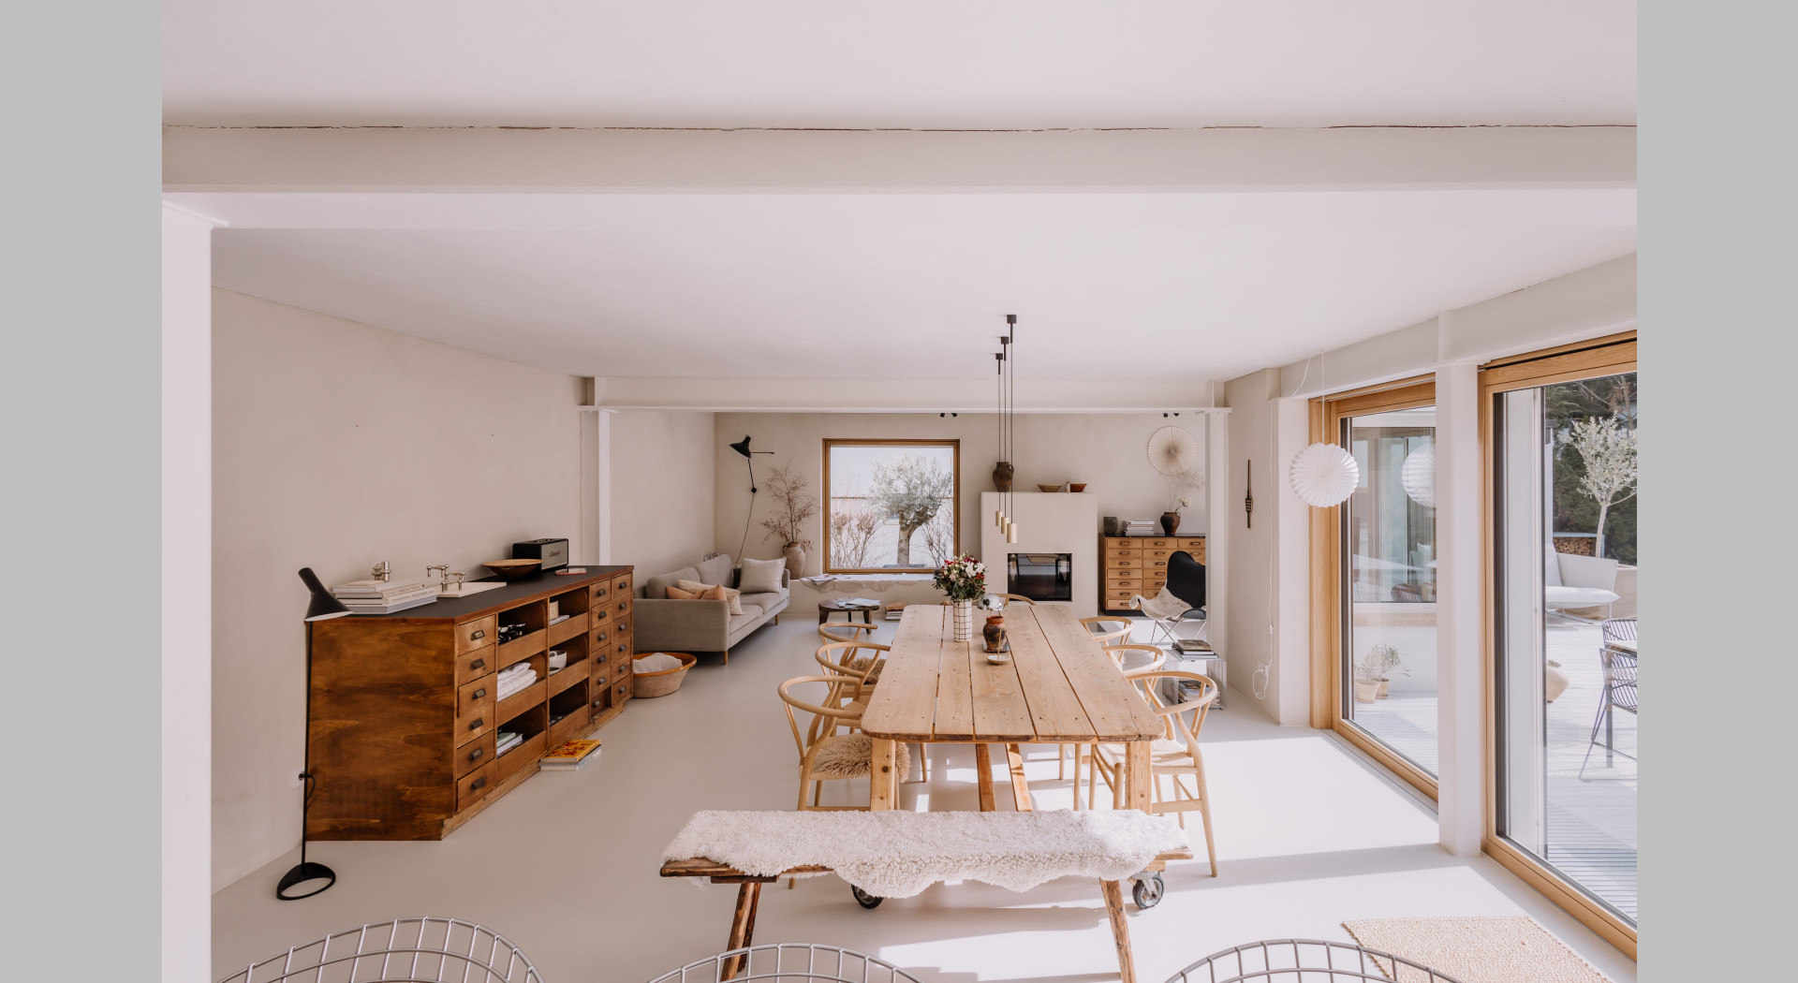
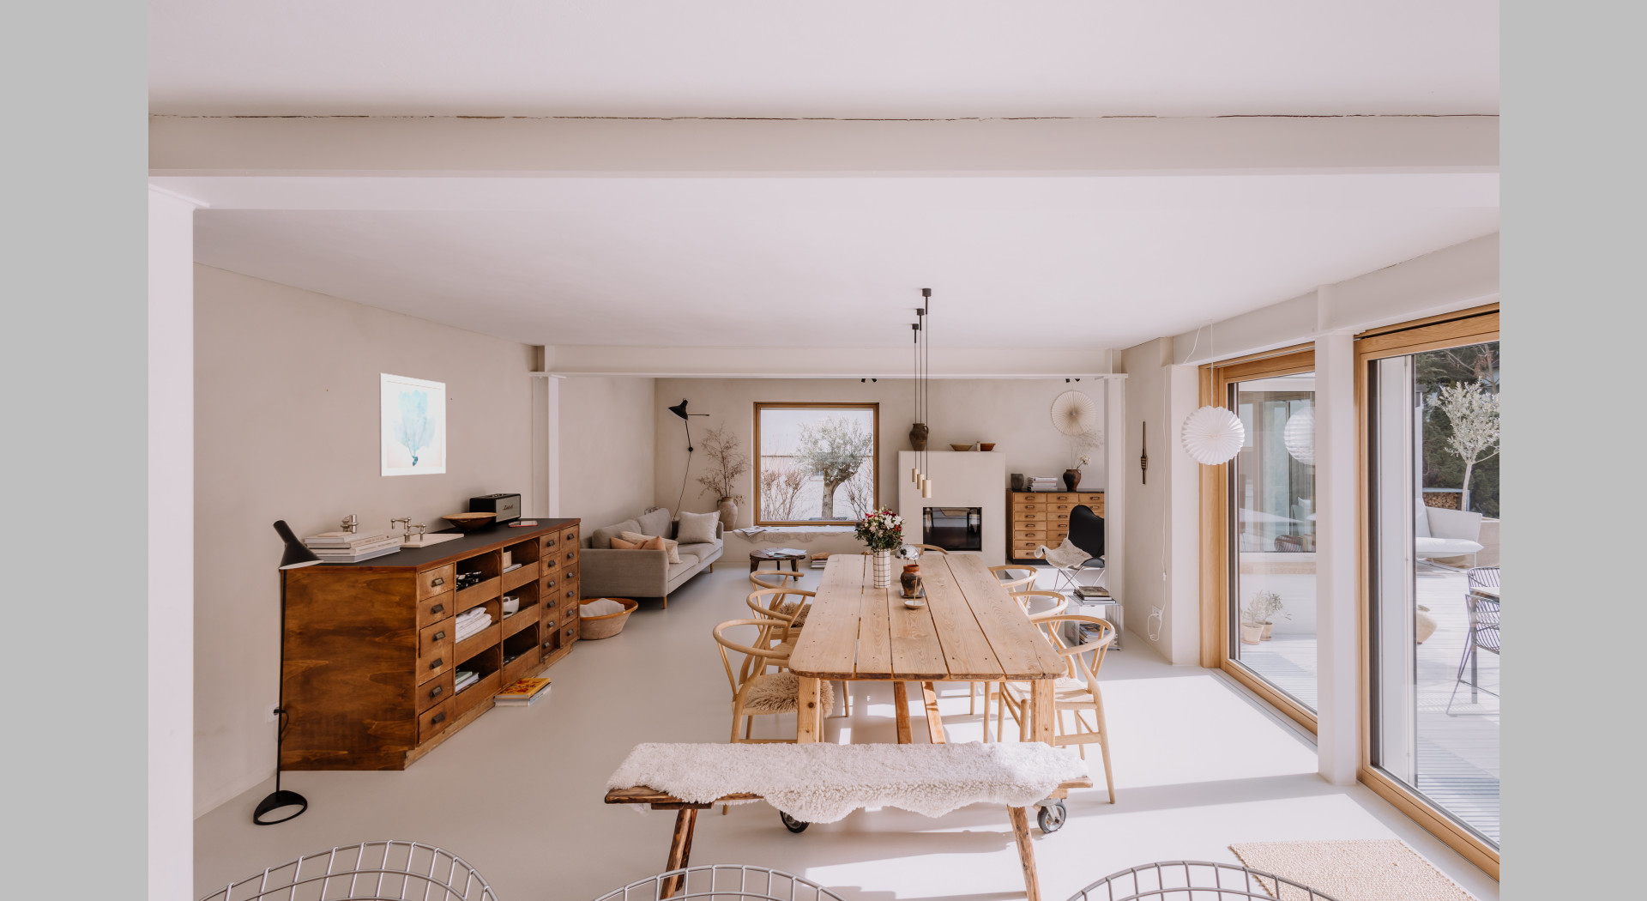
+ wall art [378,373,447,477]
